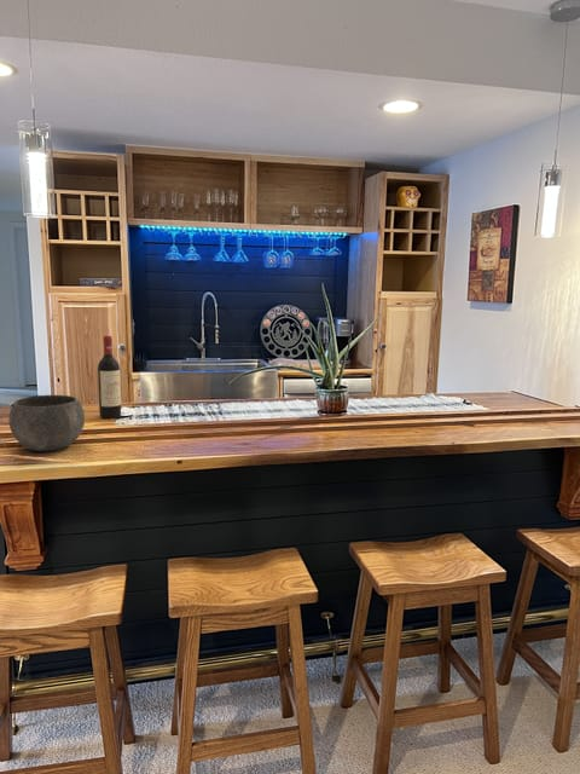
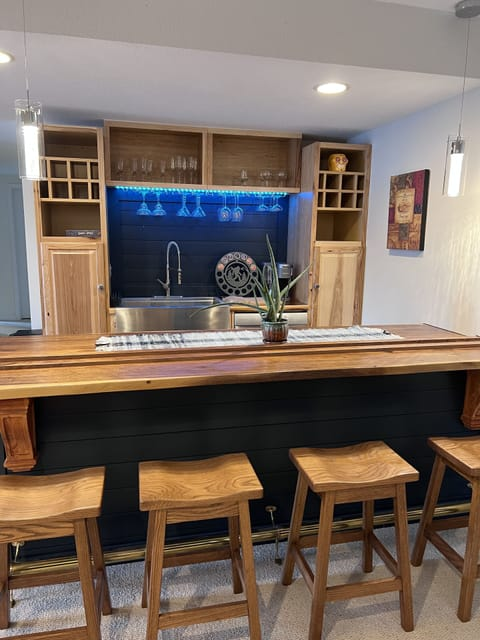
- bowl [7,394,86,452]
- wine bottle [97,335,122,420]
